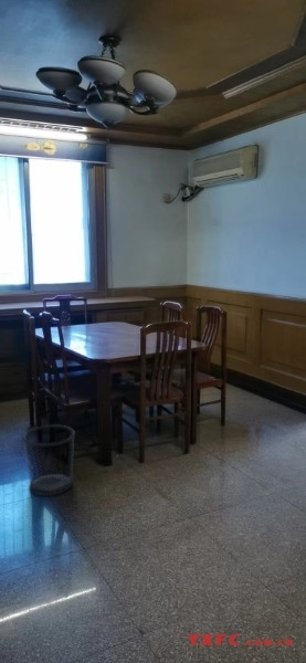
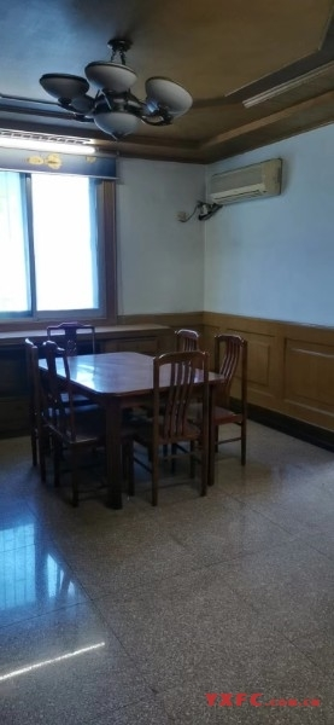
- waste bin [22,424,76,496]
